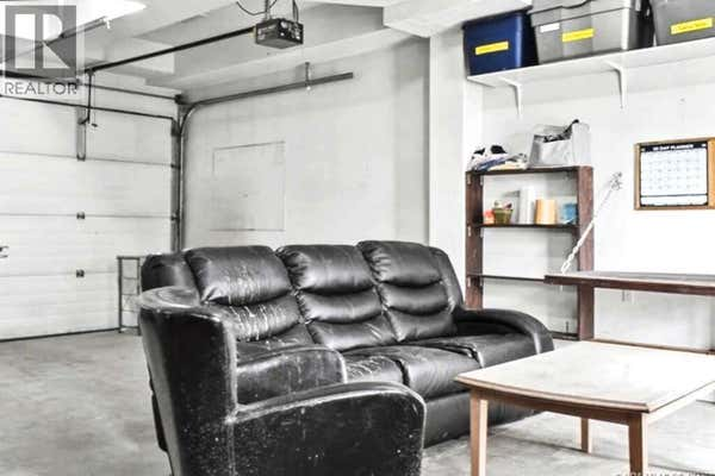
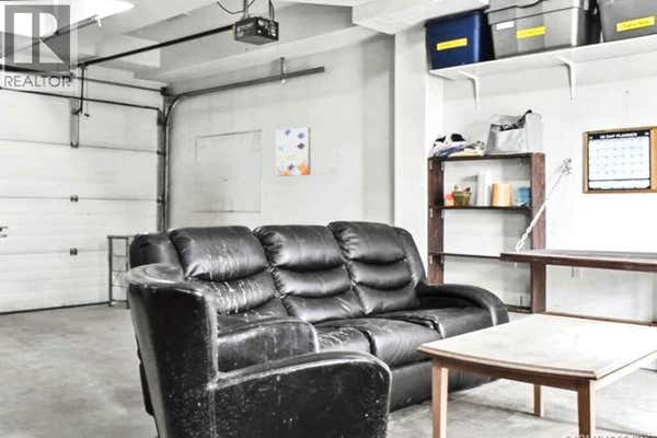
+ wall art [275,126,311,177]
